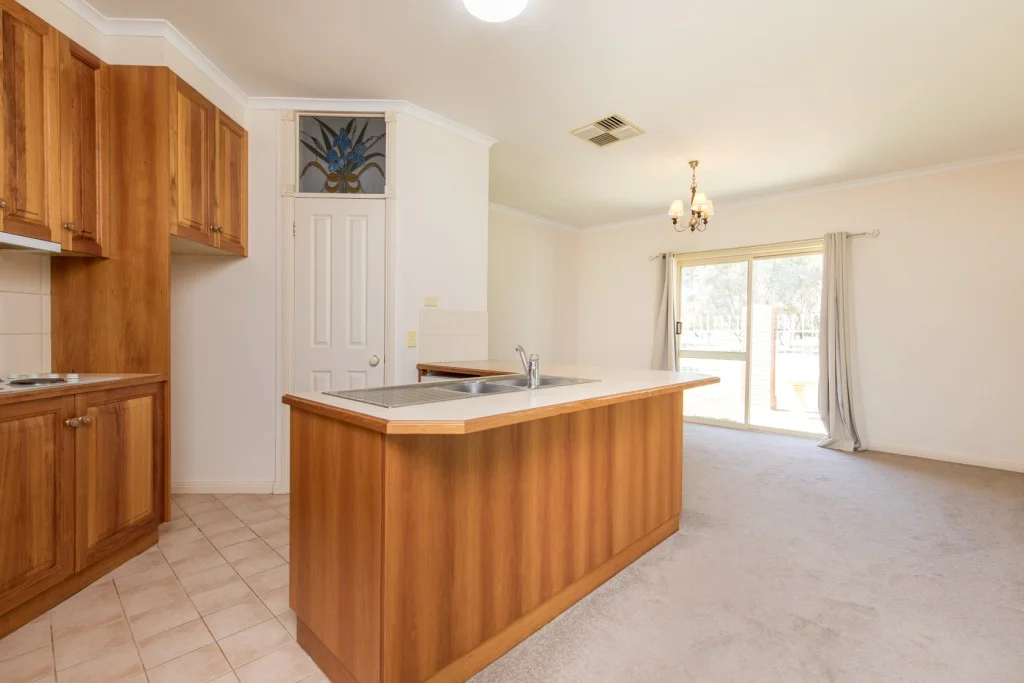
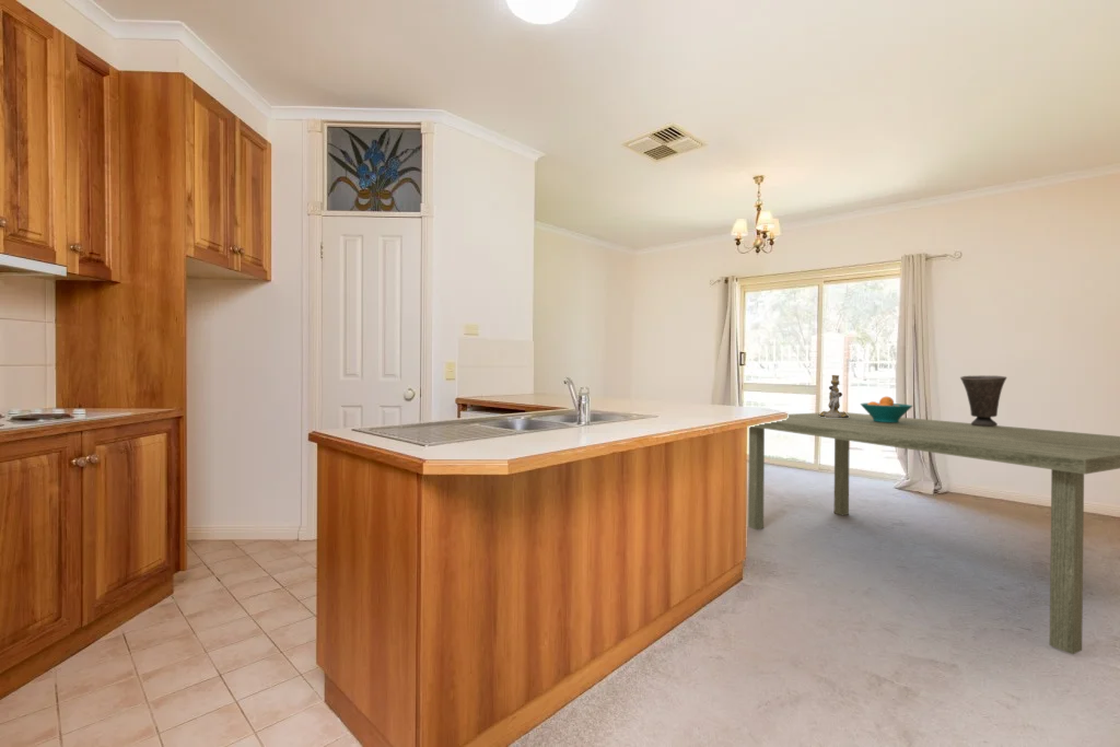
+ dining table [747,411,1120,655]
+ candlestick [818,374,849,418]
+ vase [959,375,1007,427]
+ fruit bowl [860,396,913,422]
